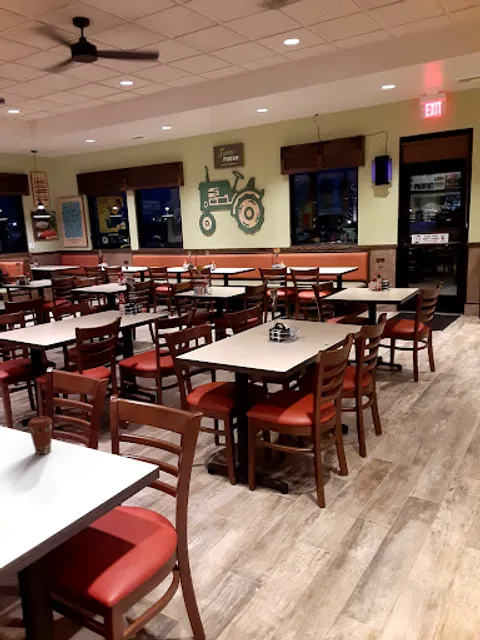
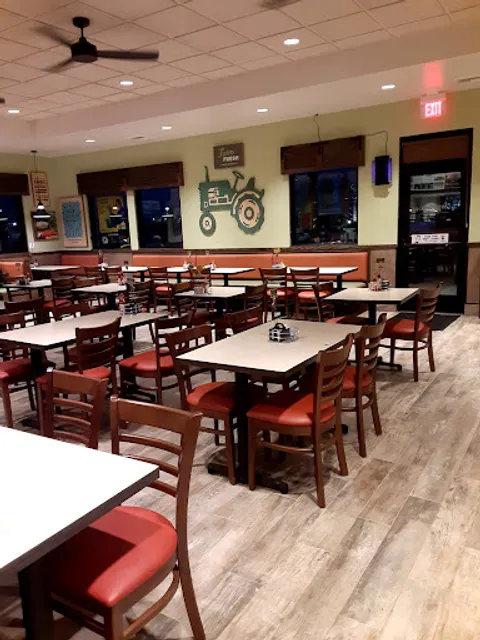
- coffee cup [27,415,54,455]
